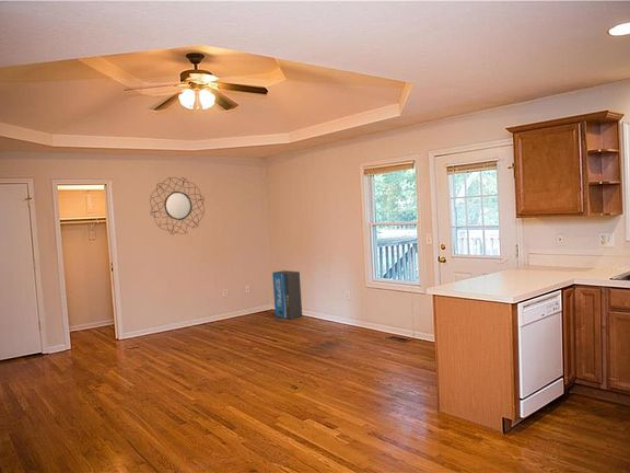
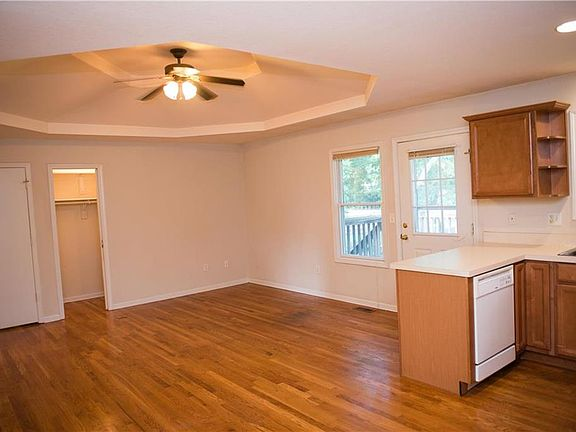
- home mirror [149,176,206,235]
- air purifier [271,269,303,321]
